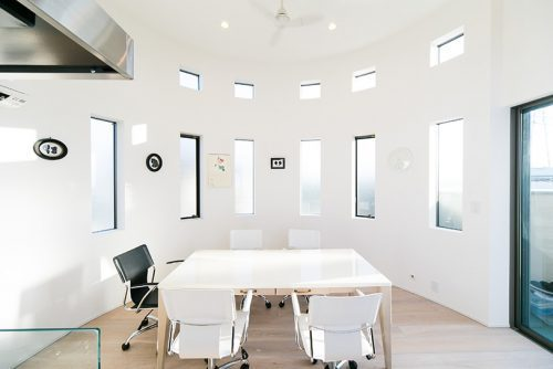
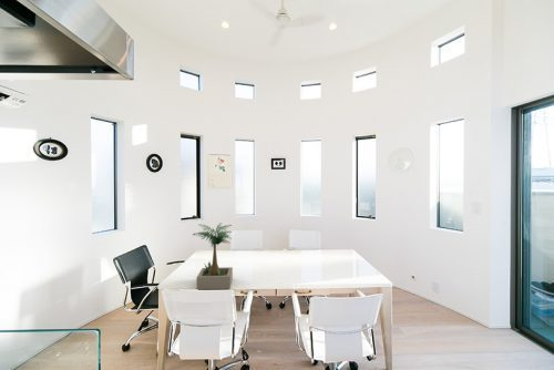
+ potted plant [192,222,234,290]
